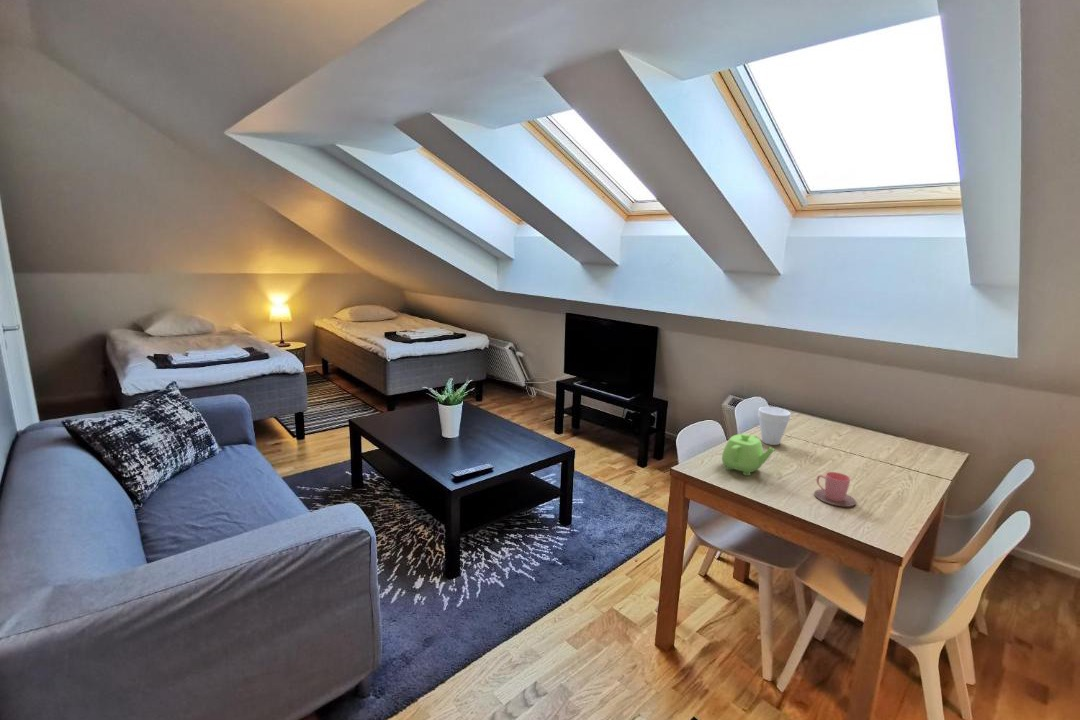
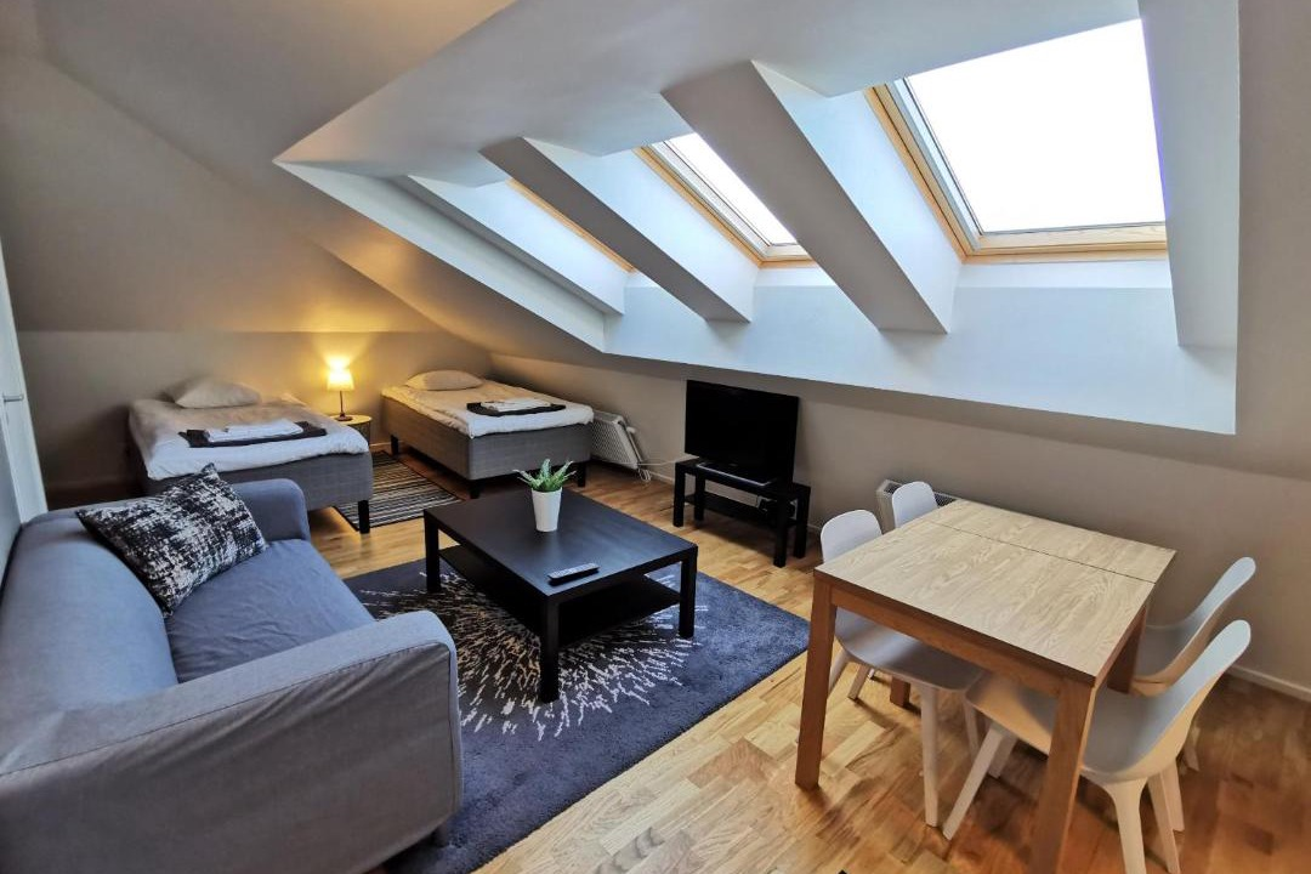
- cup [757,406,792,446]
- teapot [721,433,776,477]
- cup [813,471,857,507]
